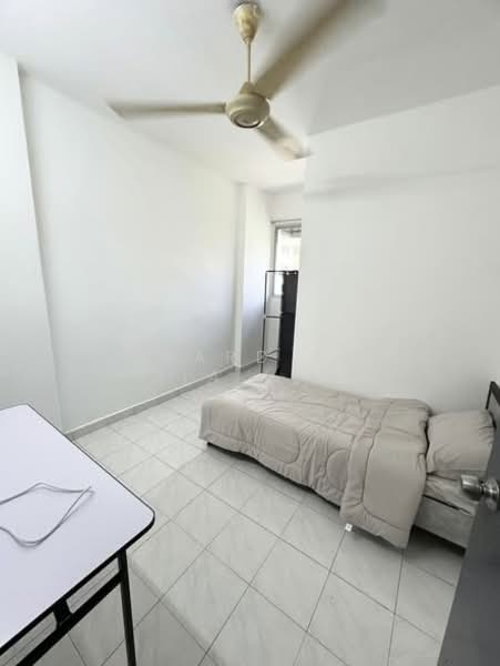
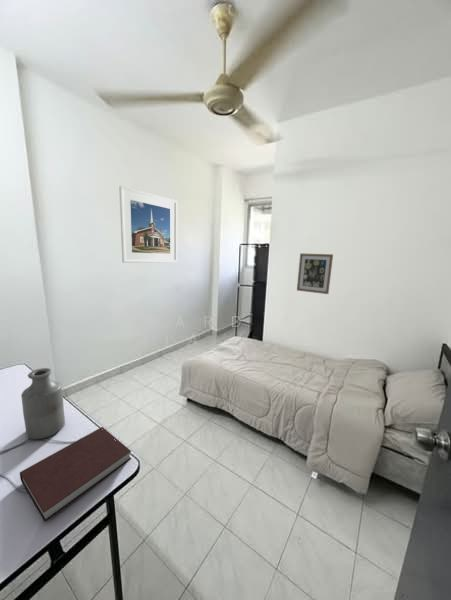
+ wall art [296,252,334,295]
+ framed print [118,185,178,264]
+ bottle [20,367,66,440]
+ notebook [19,426,133,523]
